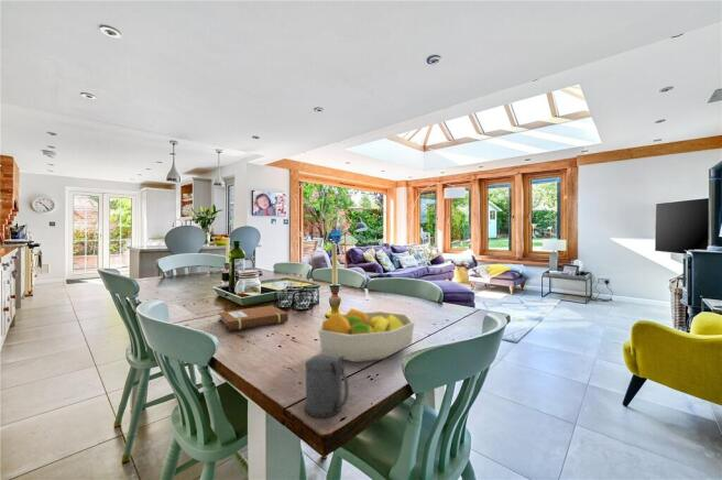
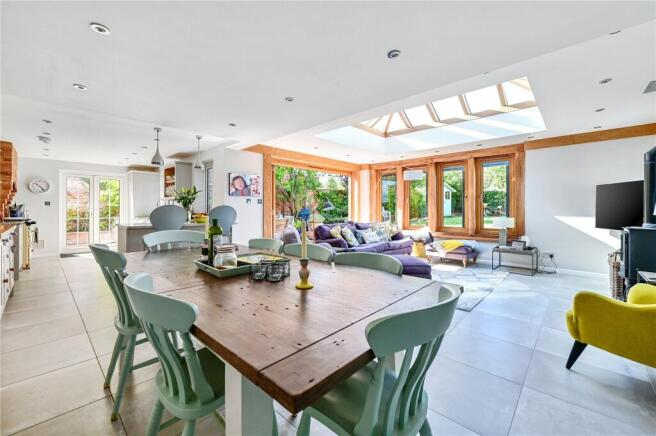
- beer stein [304,353,350,418]
- fruit bowl [318,307,415,363]
- notebook [217,305,289,331]
